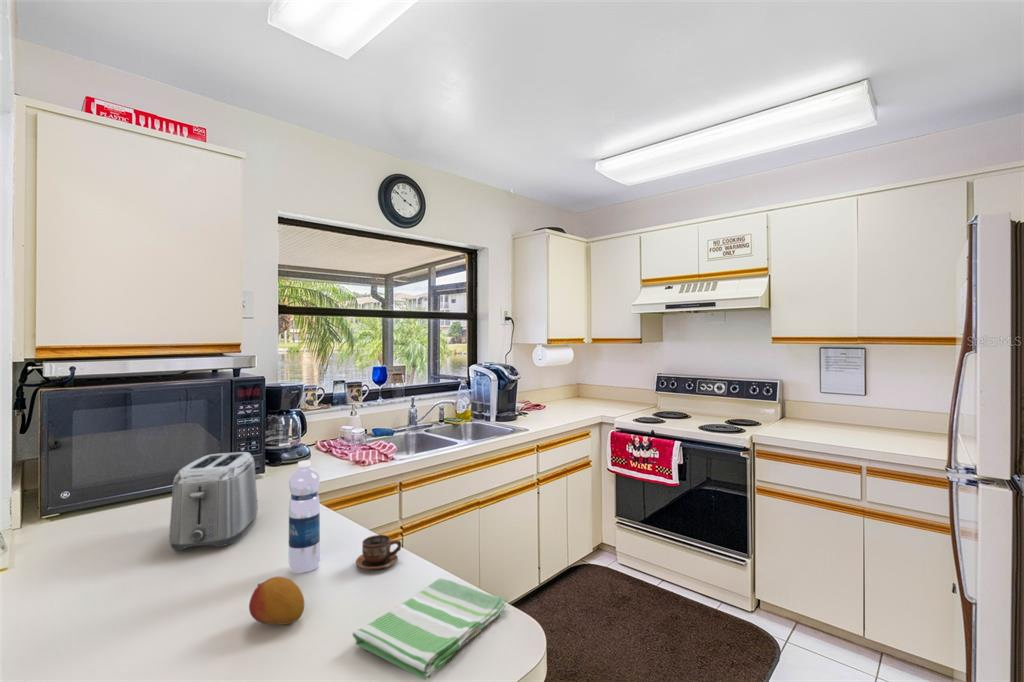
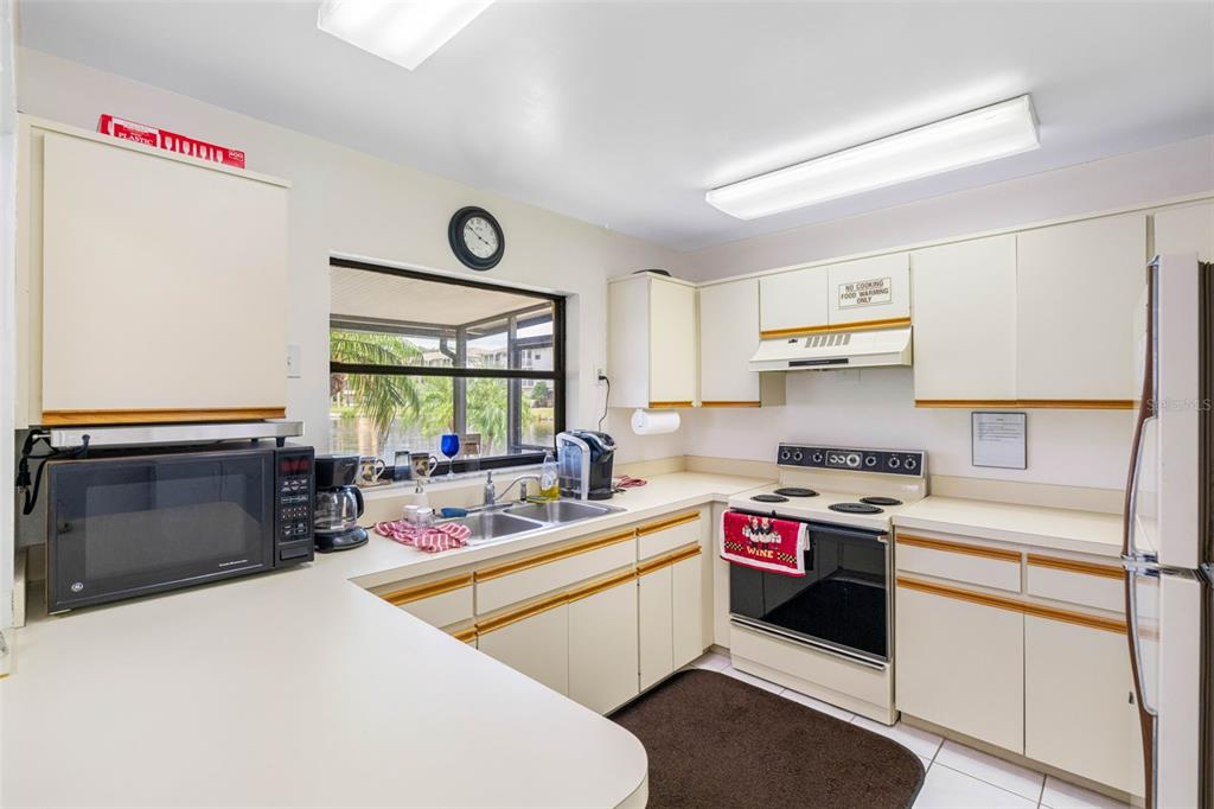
- toaster [168,451,259,552]
- cup [355,534,402,572]
- dish towel [351,578,507,681]
- fruit [248,576,305,626]
- water bottle [287,459,321,574]
